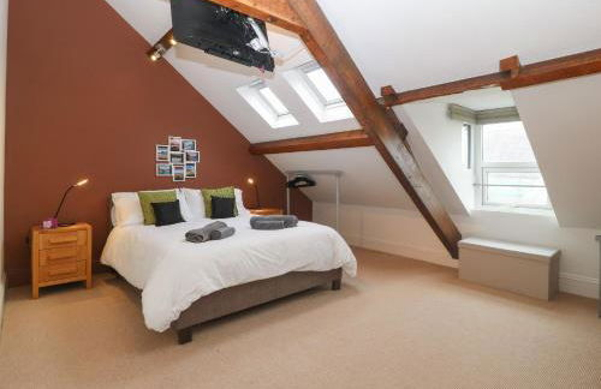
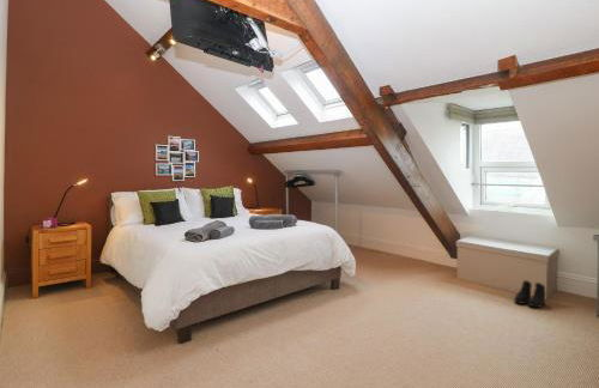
+ boots [513,279,546,309]
